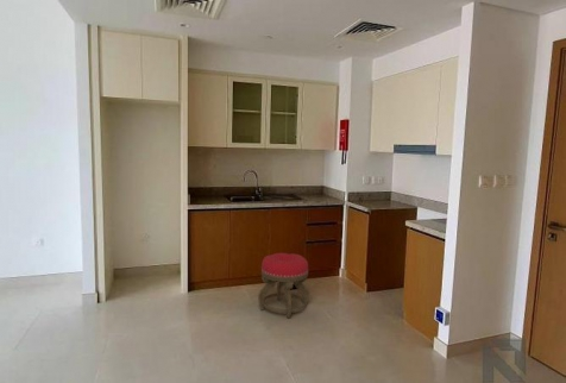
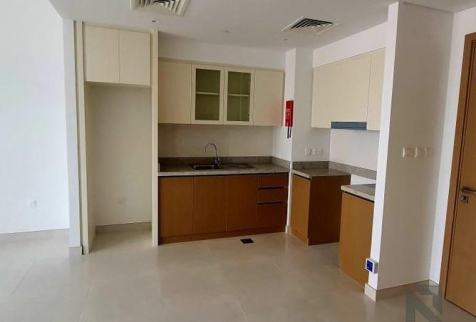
- stool [257,252,310,319]
